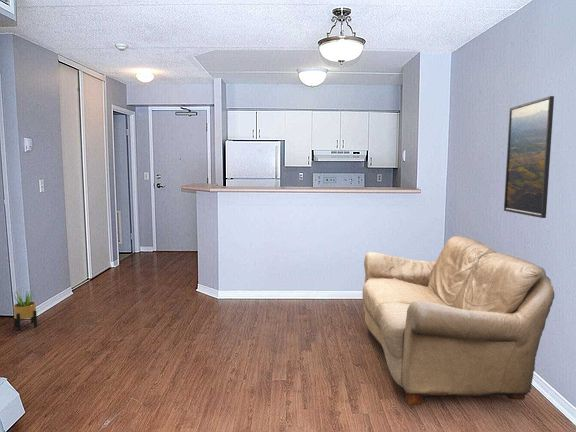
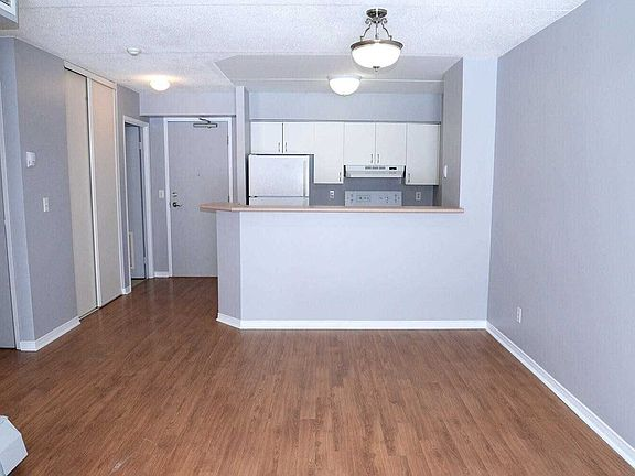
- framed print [503,95,555,219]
- loveseat [362,235,555,406]
- potted plant [11,287,38,331]
